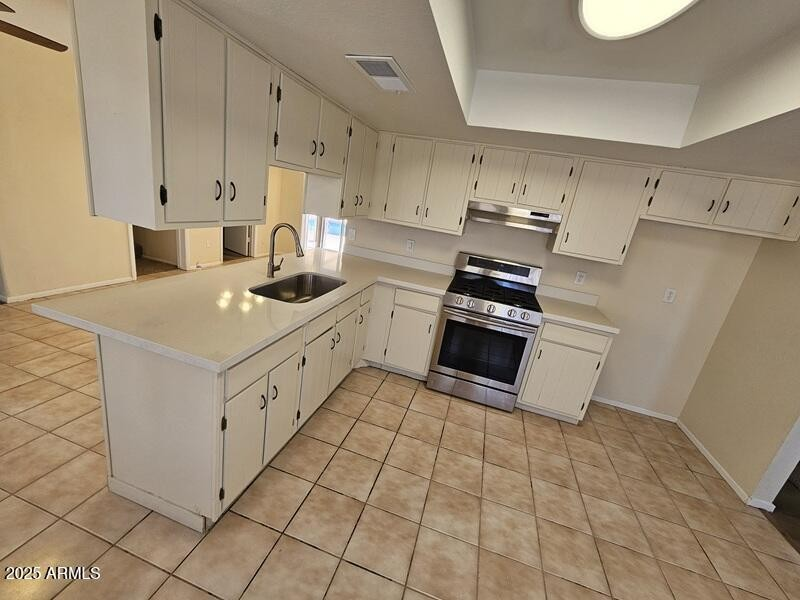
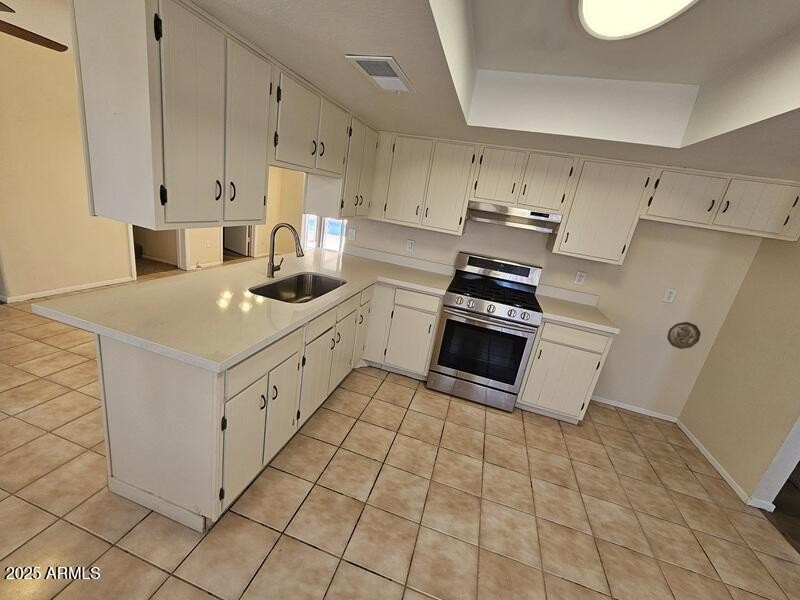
+ decorative plate [666,321,701,350]
